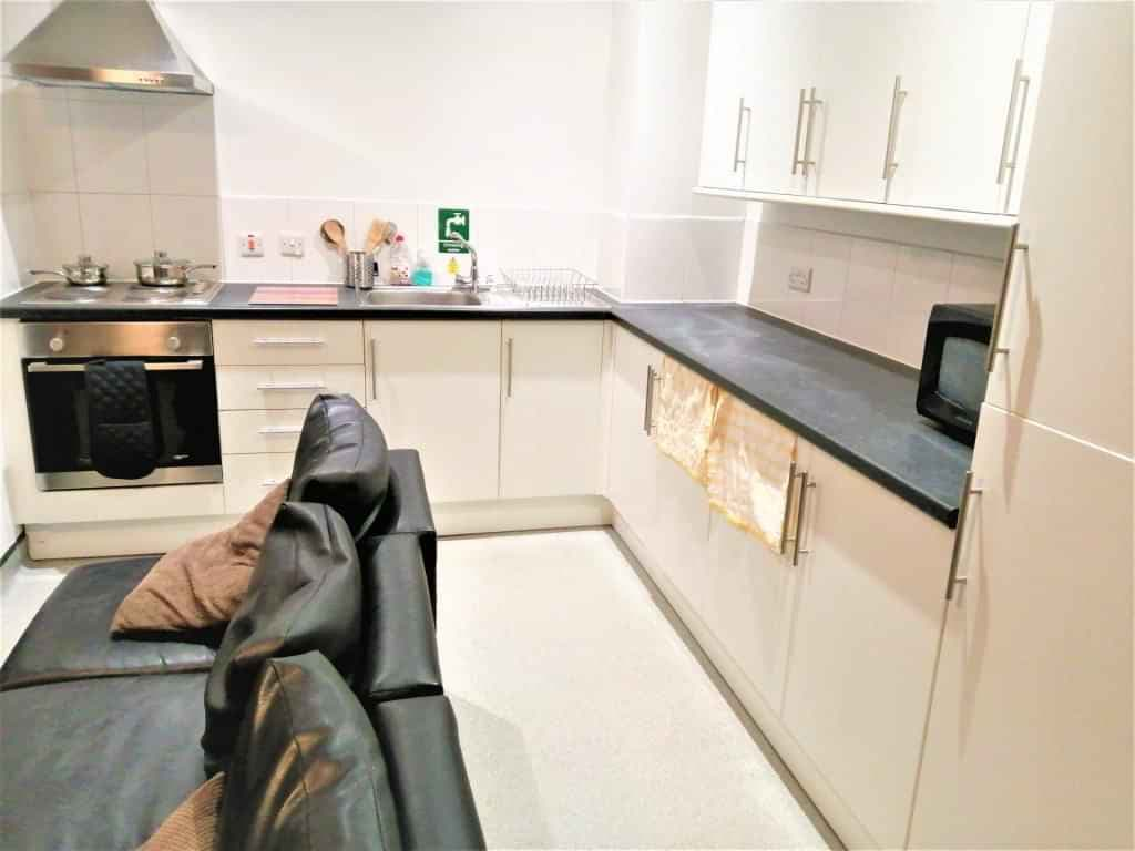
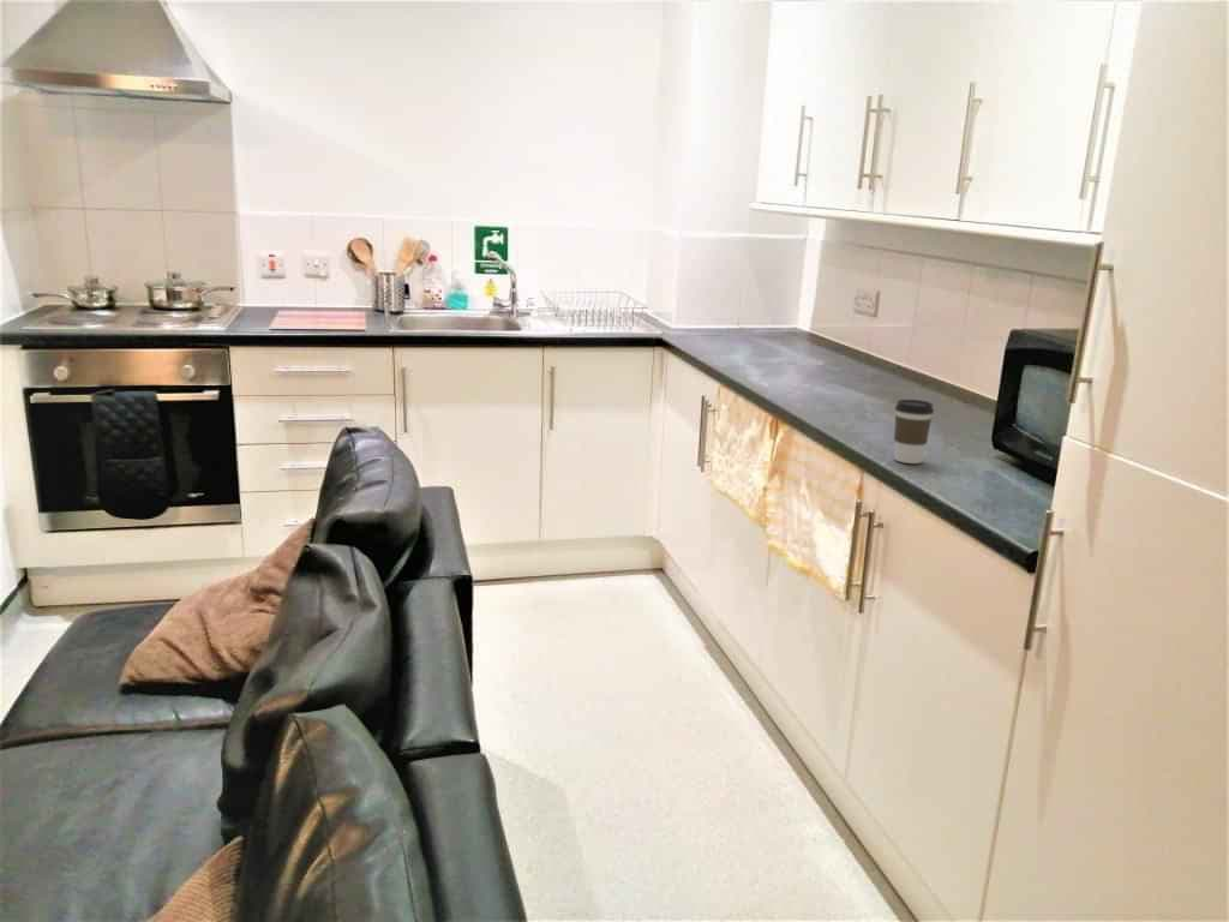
+ coffee cup [893,399,935,465]
